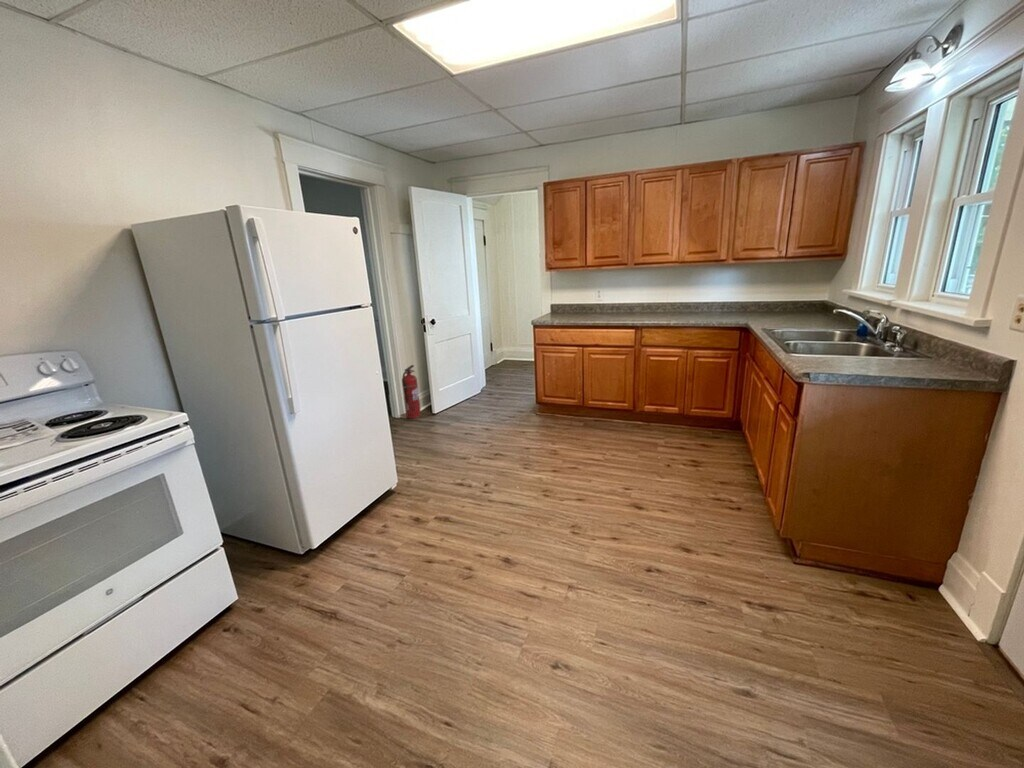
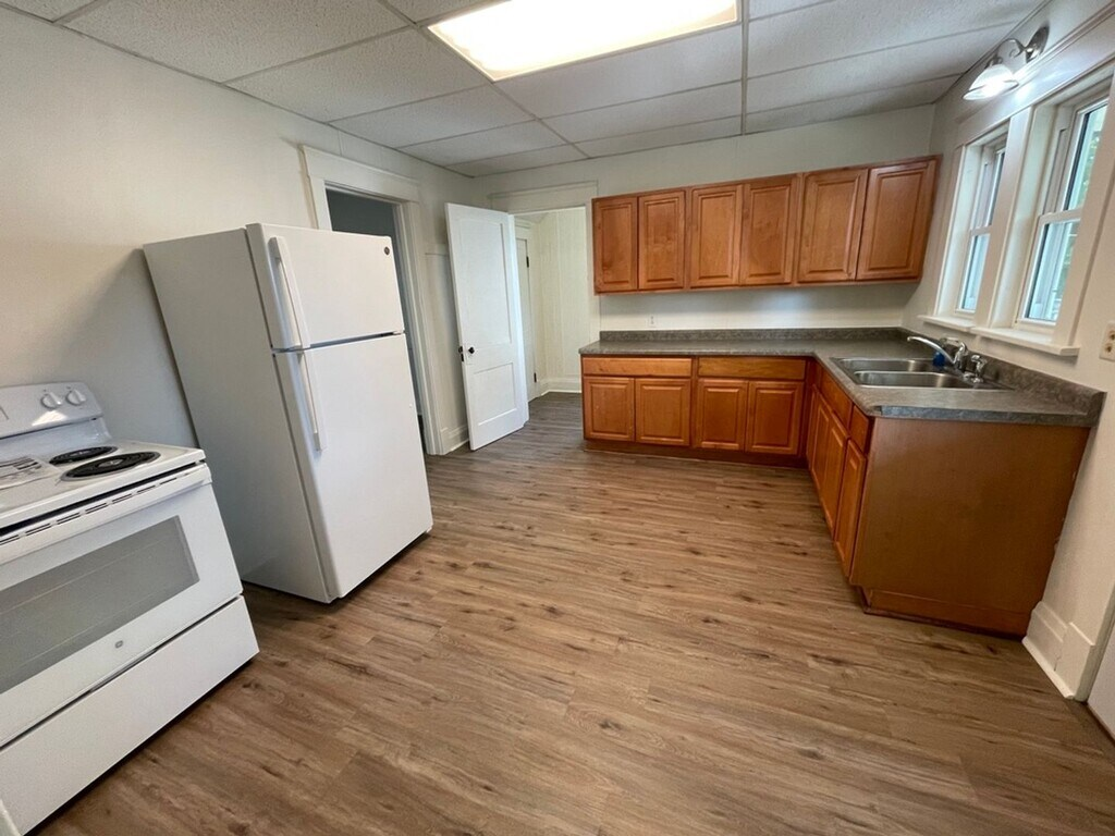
- fire extinguisher [401,364,422,420]
